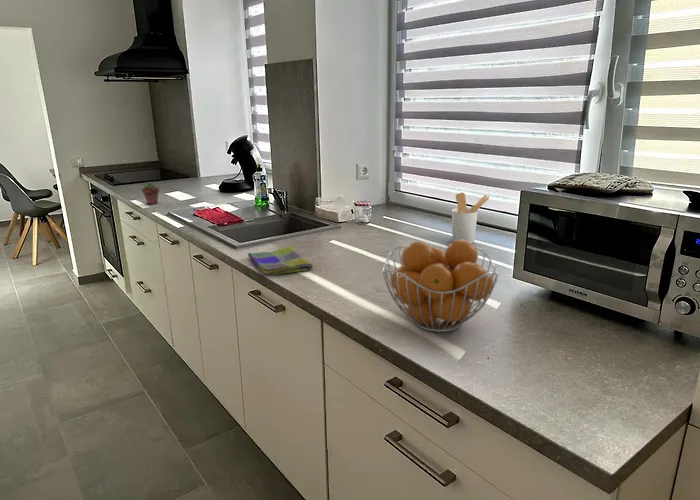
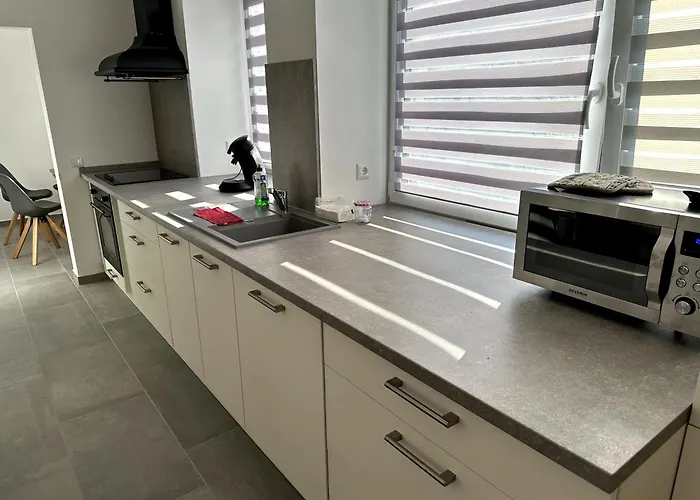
- fruit basket [381,239,500,333]
- dish towel [247,245,314,277]
- utensil holder [451,192,491,244]
- potted succulent [141,181,160,205]
